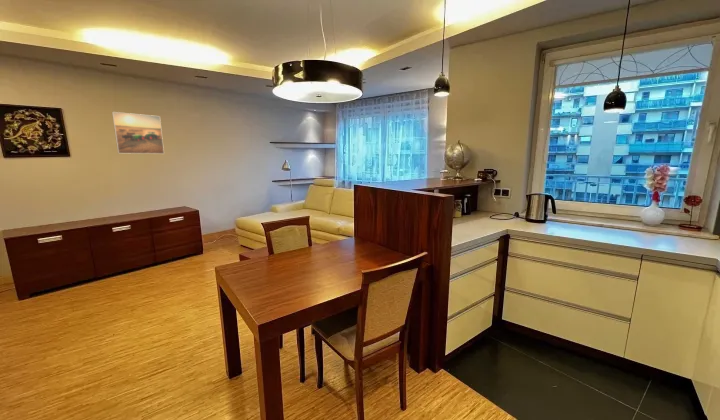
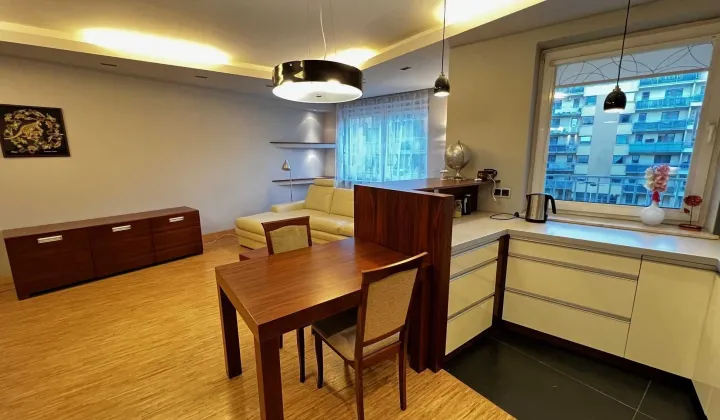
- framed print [111,111,165,155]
